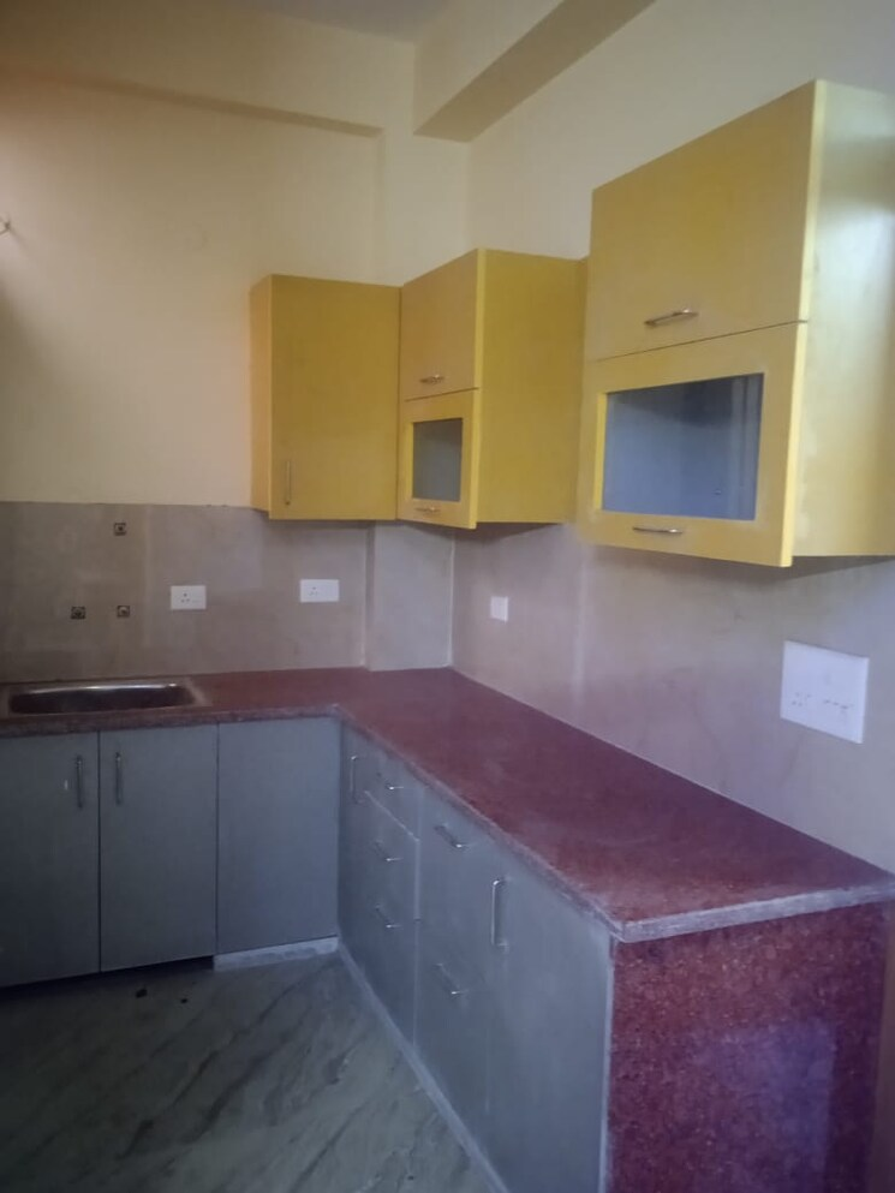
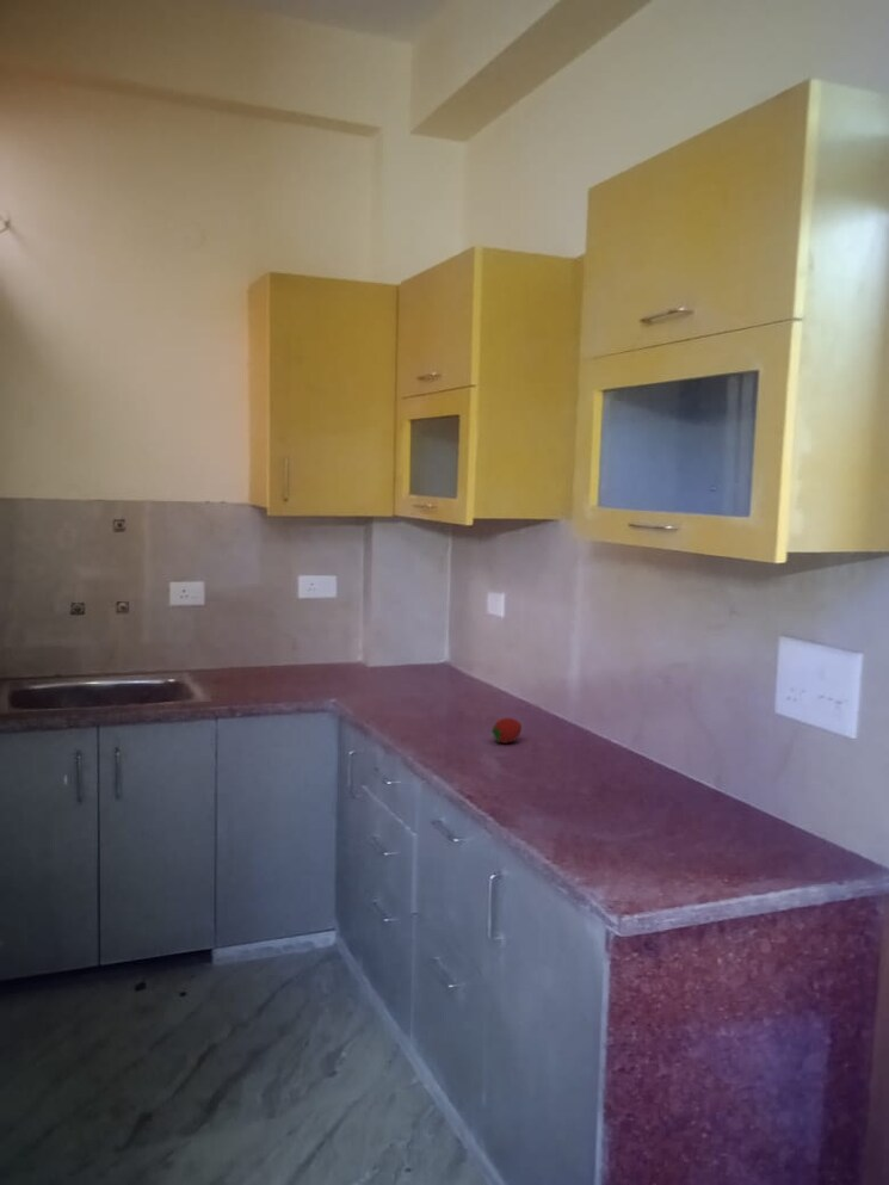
+ fruit [490,717,523,745]
